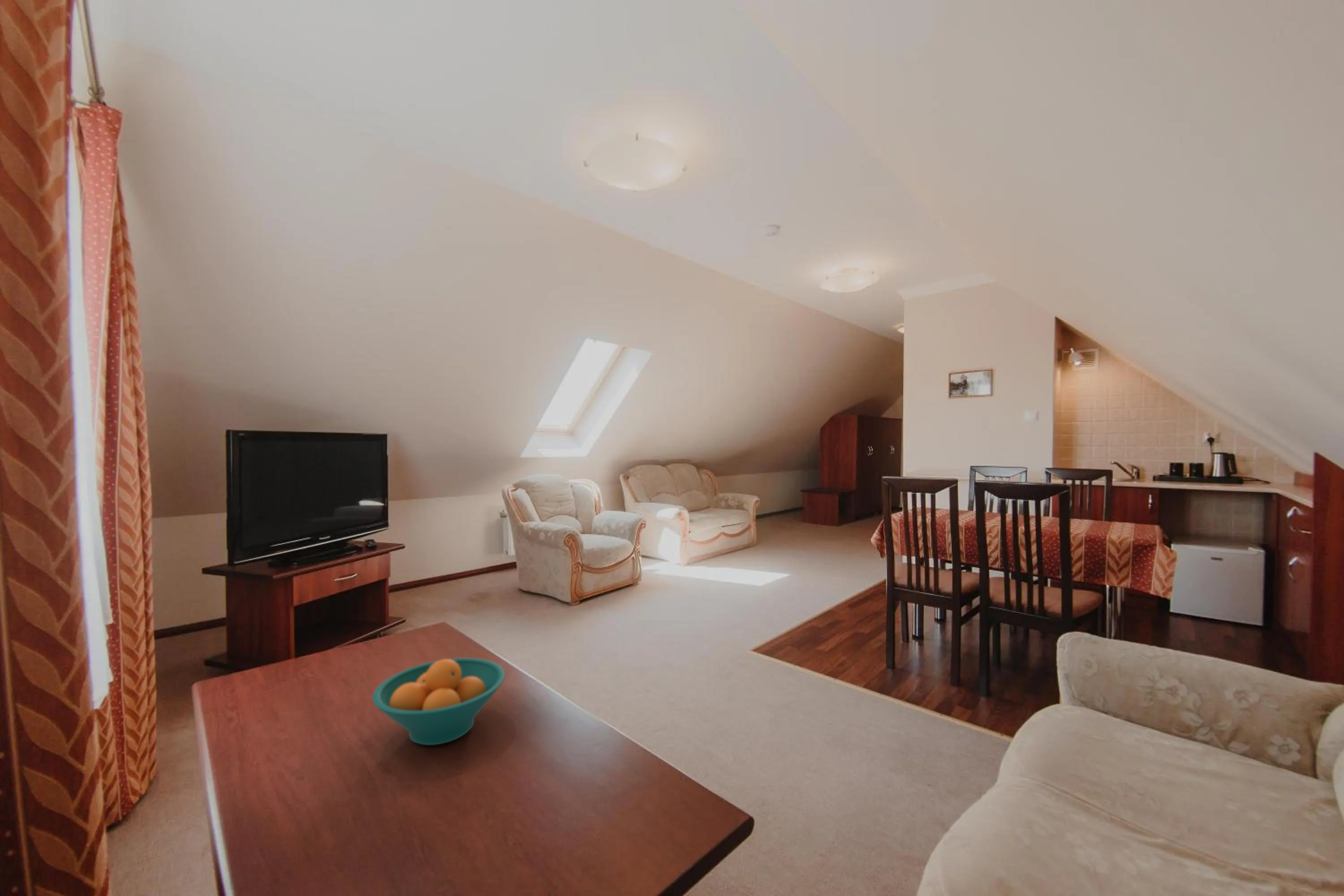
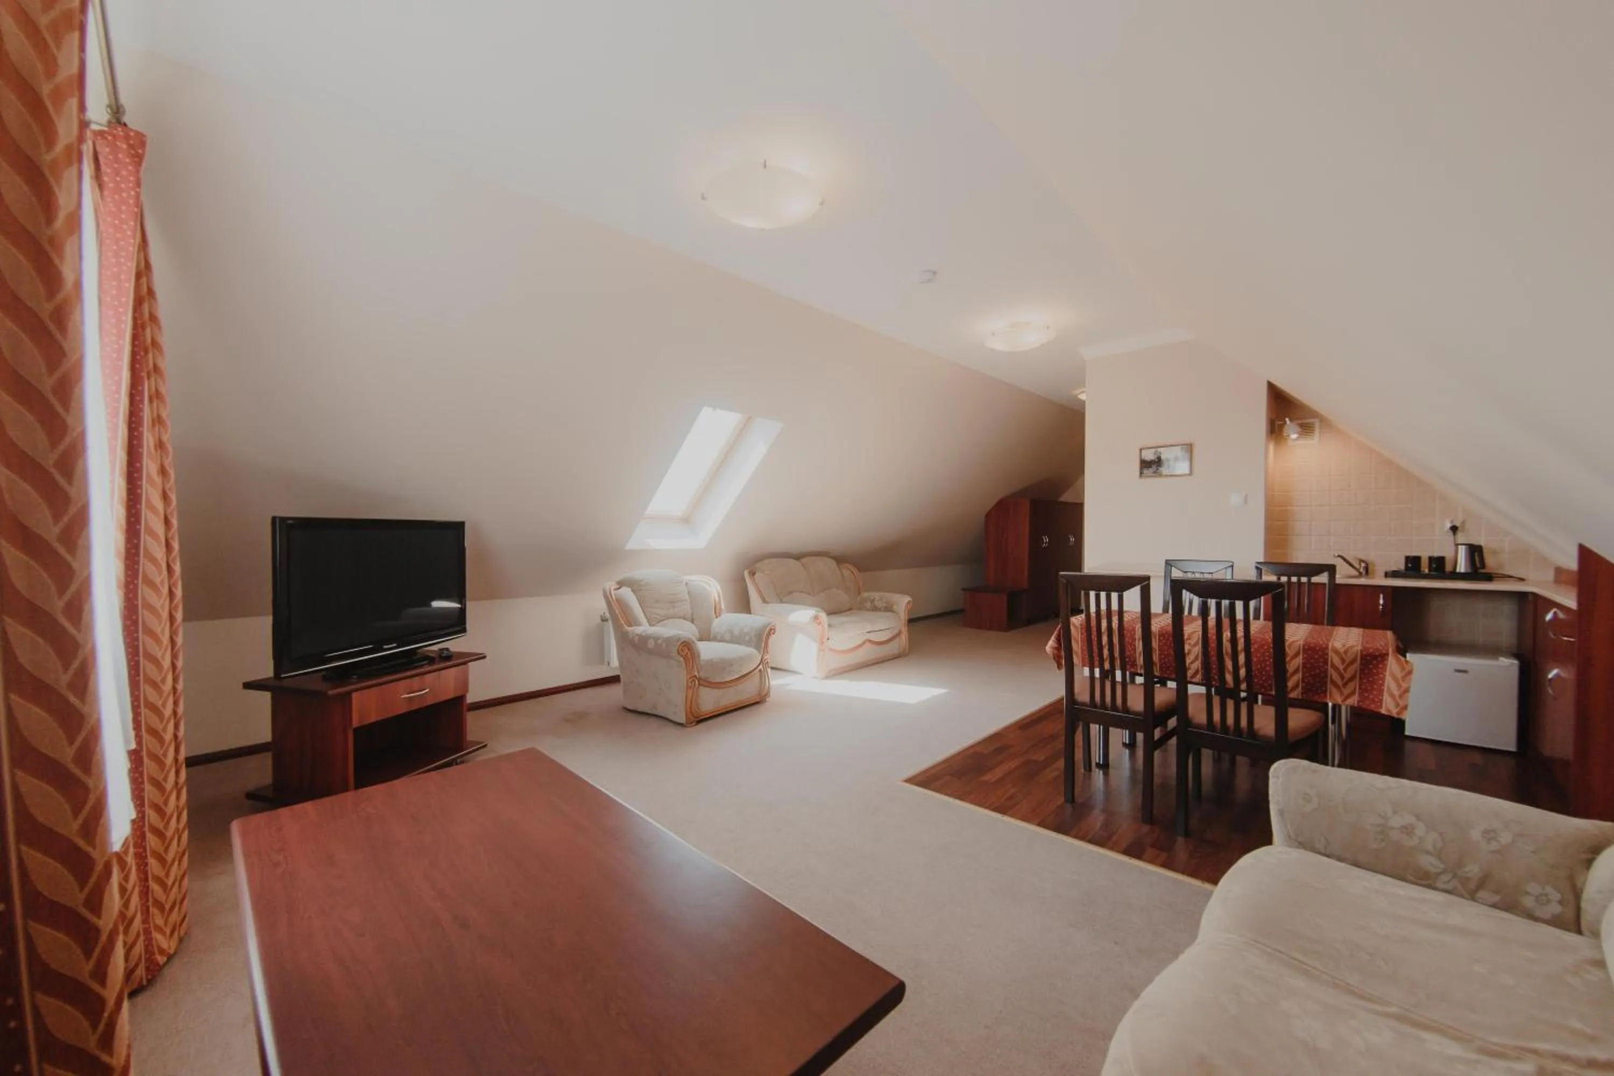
- fruit bowl [372,658,505,745]
